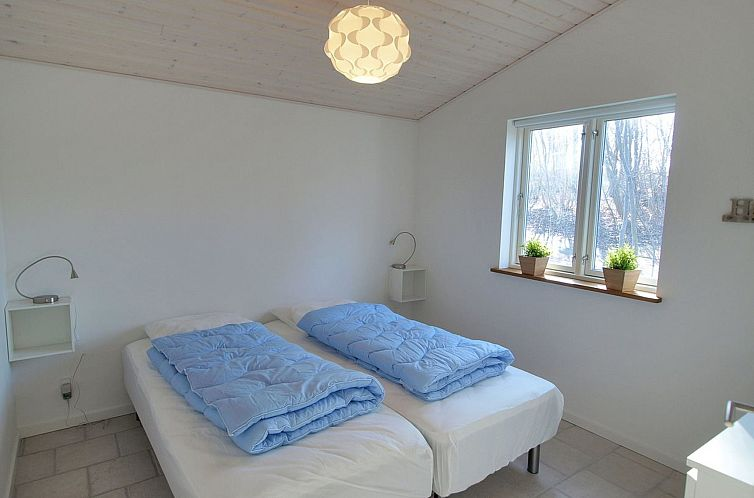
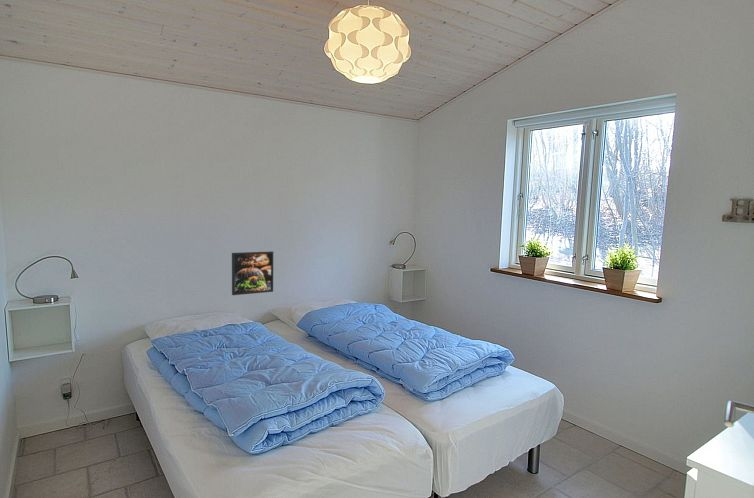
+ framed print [231,250,274,296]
